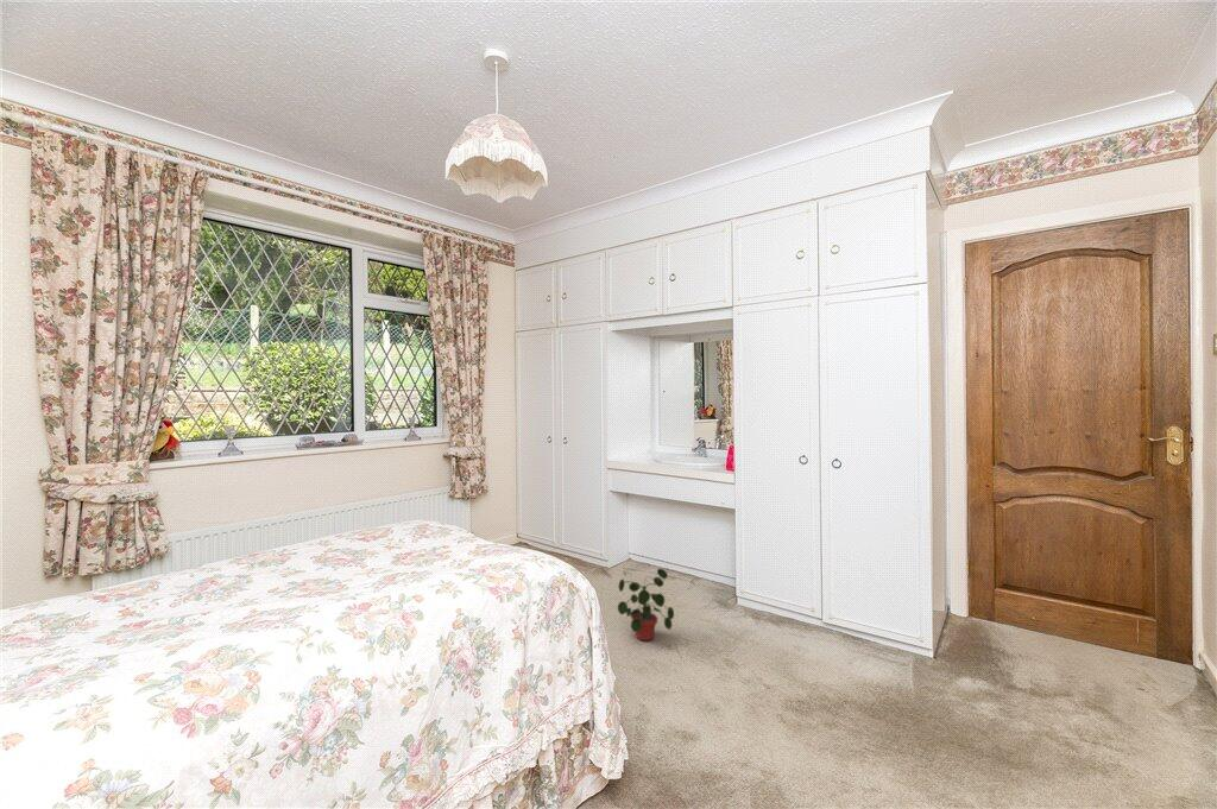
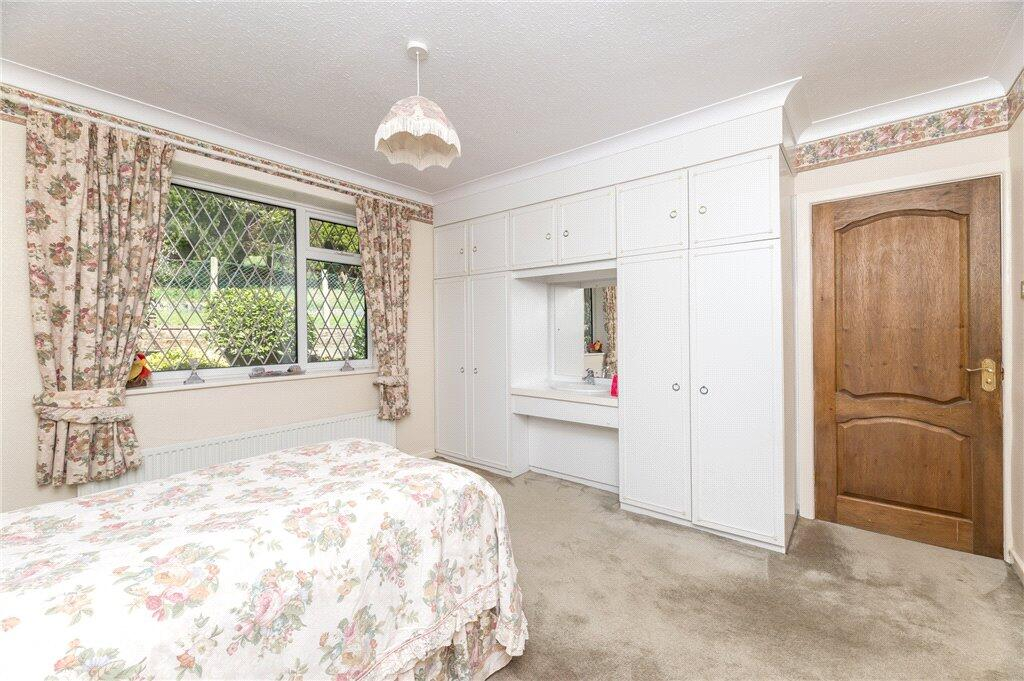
- potted plant [617,568,675,641]
